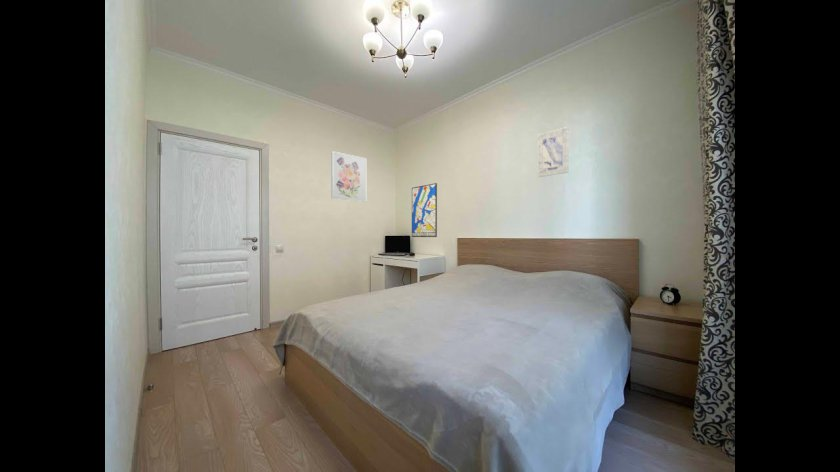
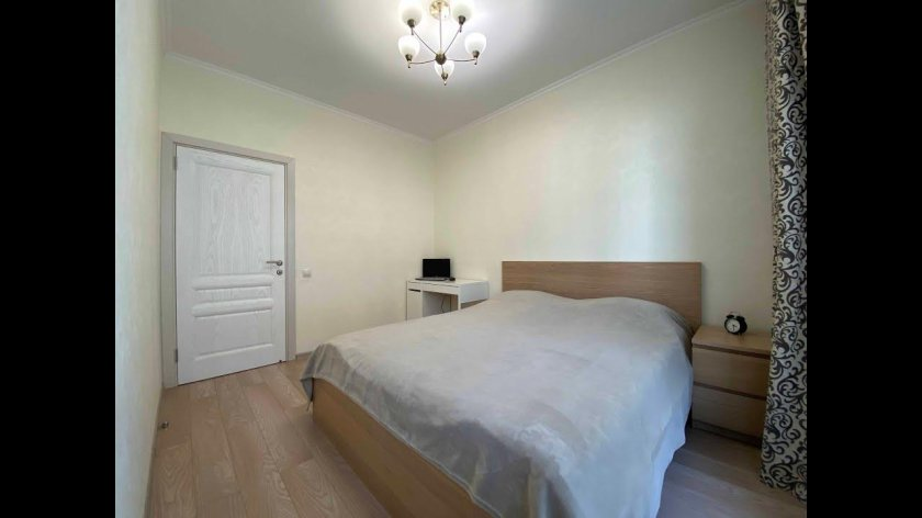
- wall art [330,150,367,203]
- wall art [537,126,570,178]
- wall art [411,182,438,238]
